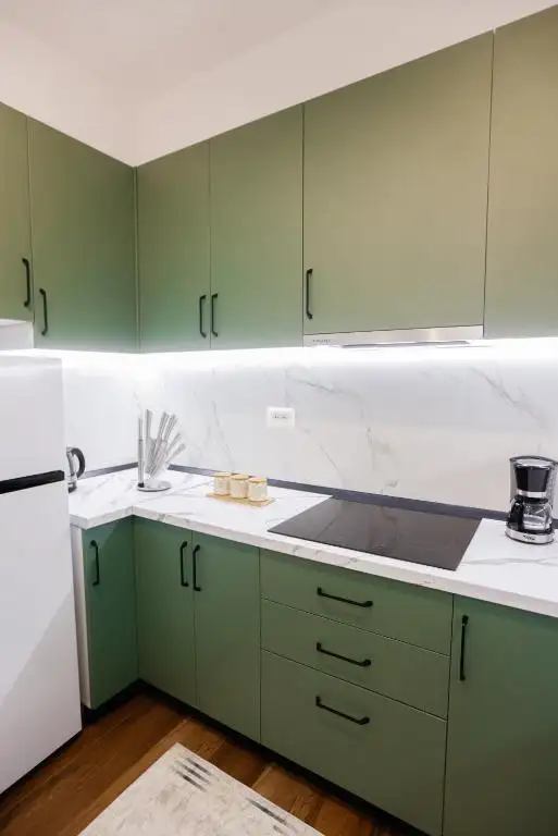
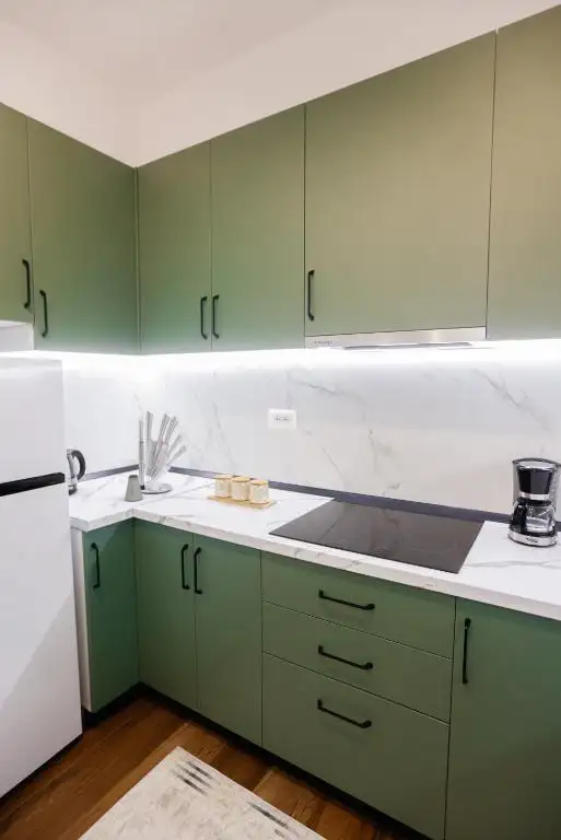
+ saltshaker [124,474,144,502]
